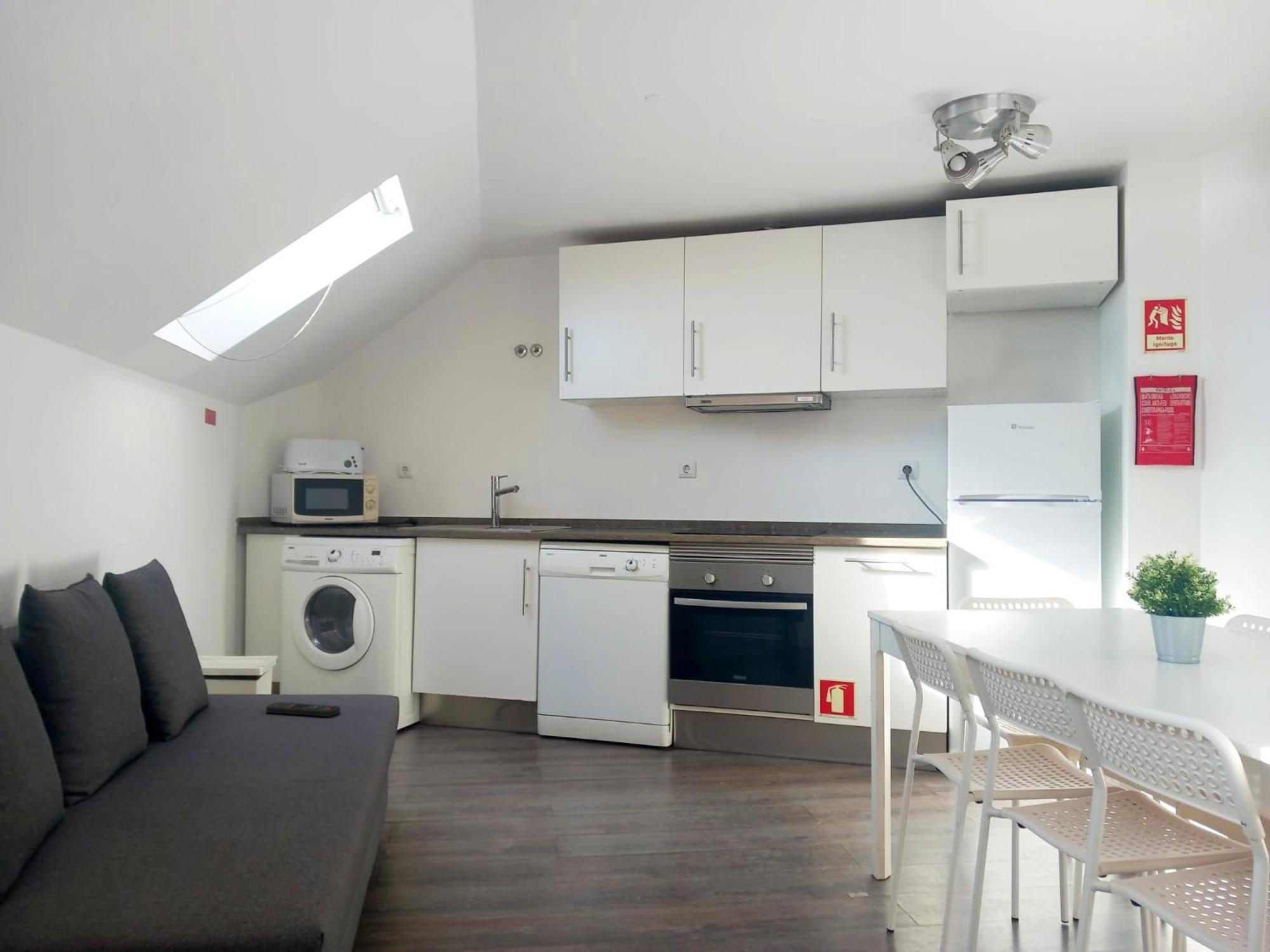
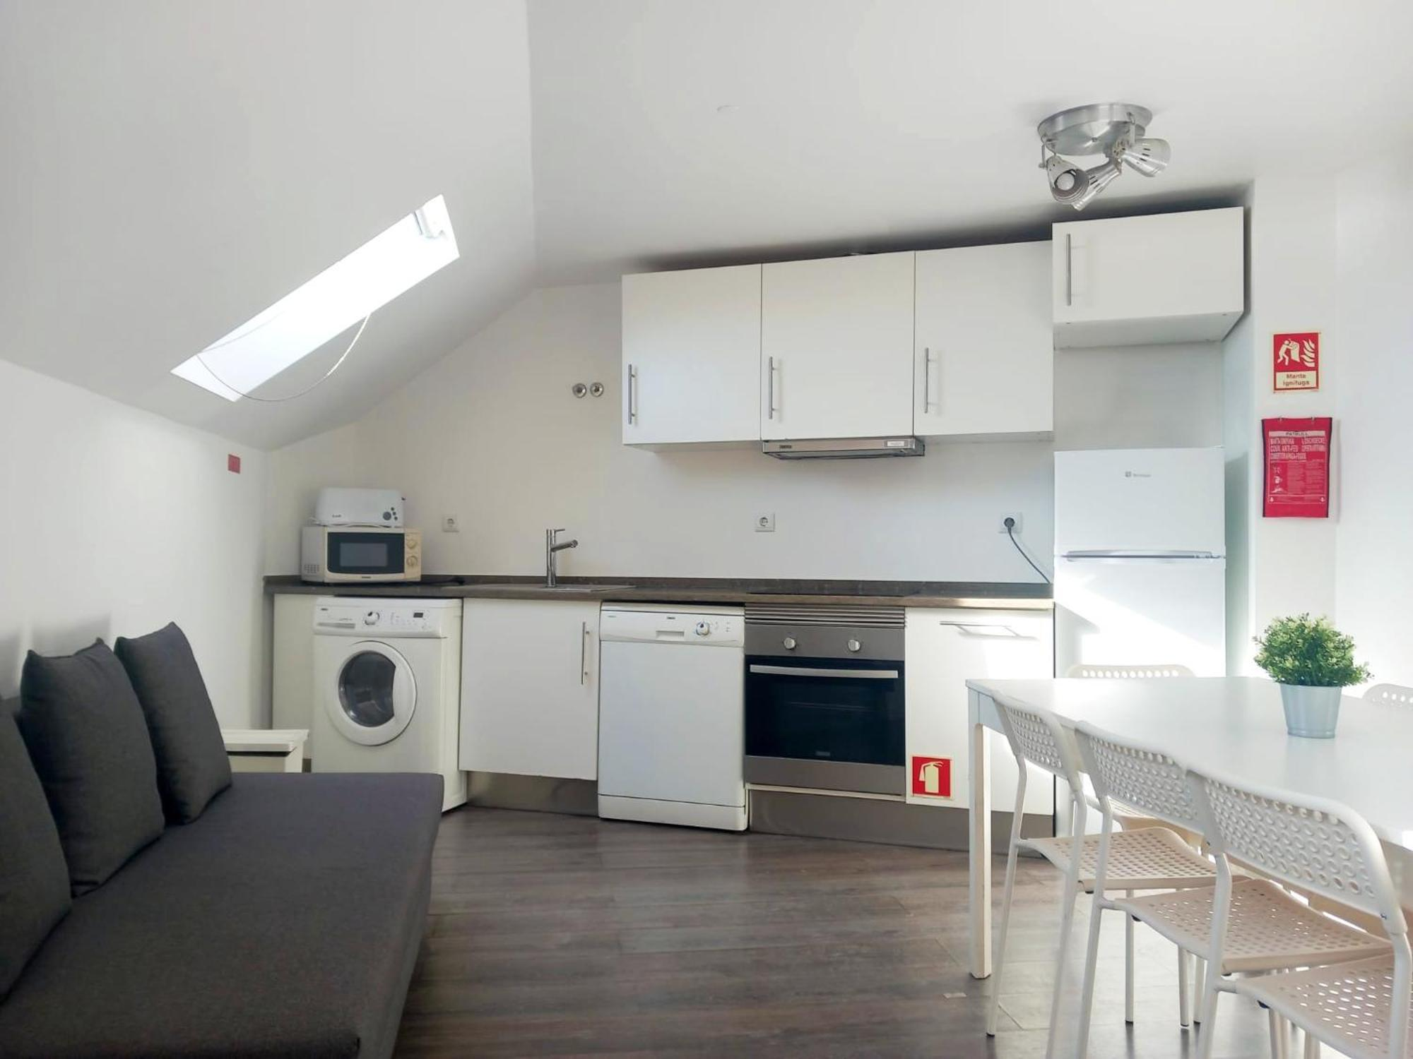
- remote control [265,701,341,717]
